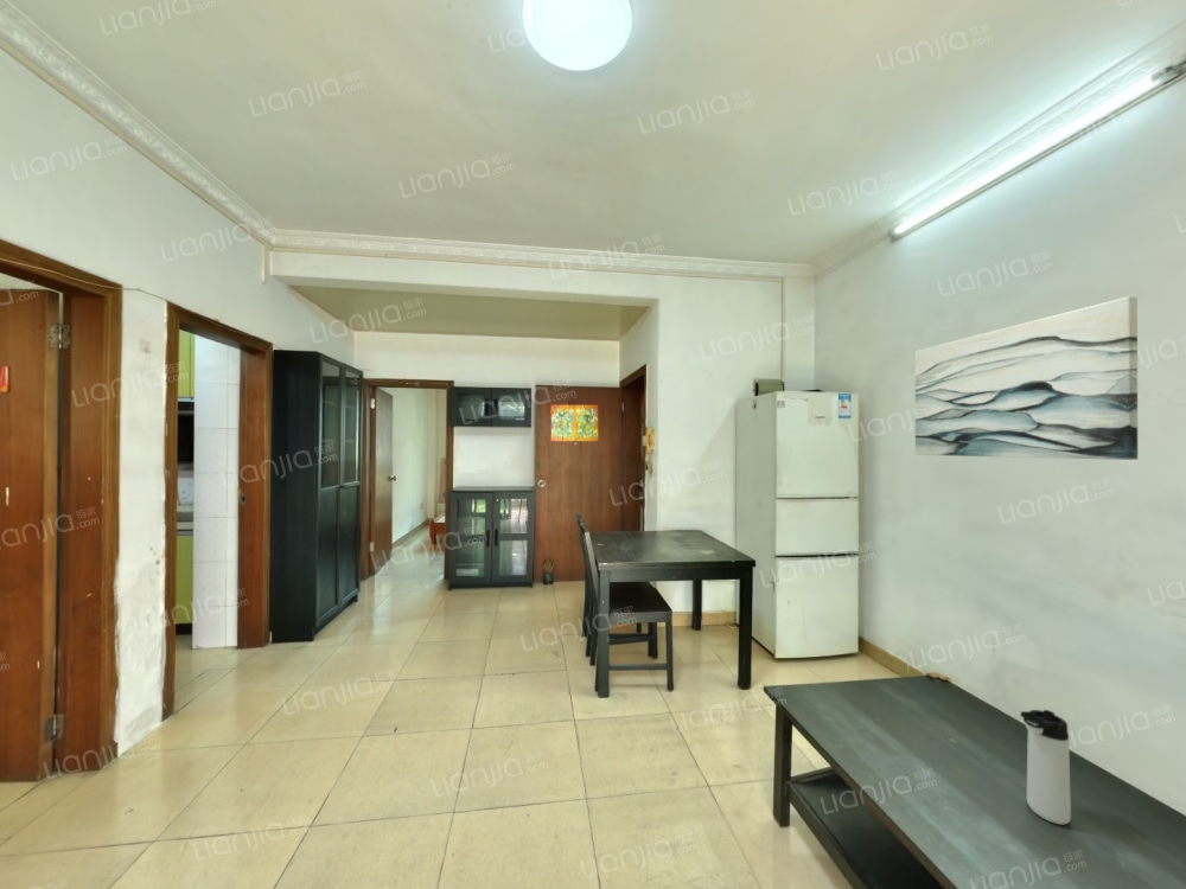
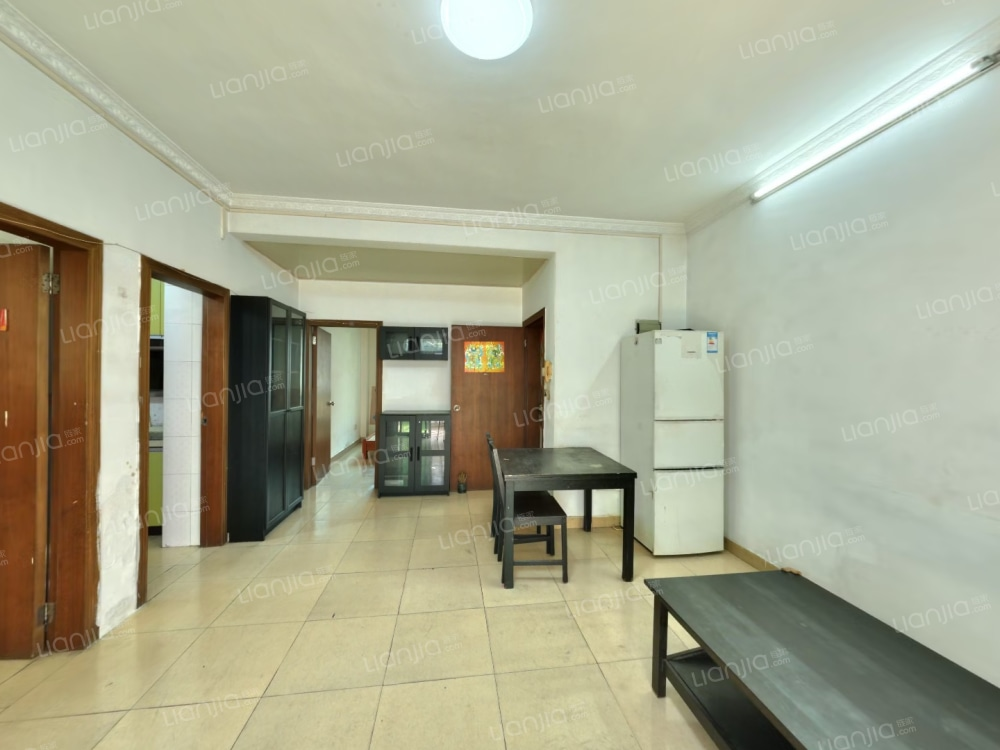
- wall art [914,295,1139,461]
- thermos bottle [1019,709,1072,825]
